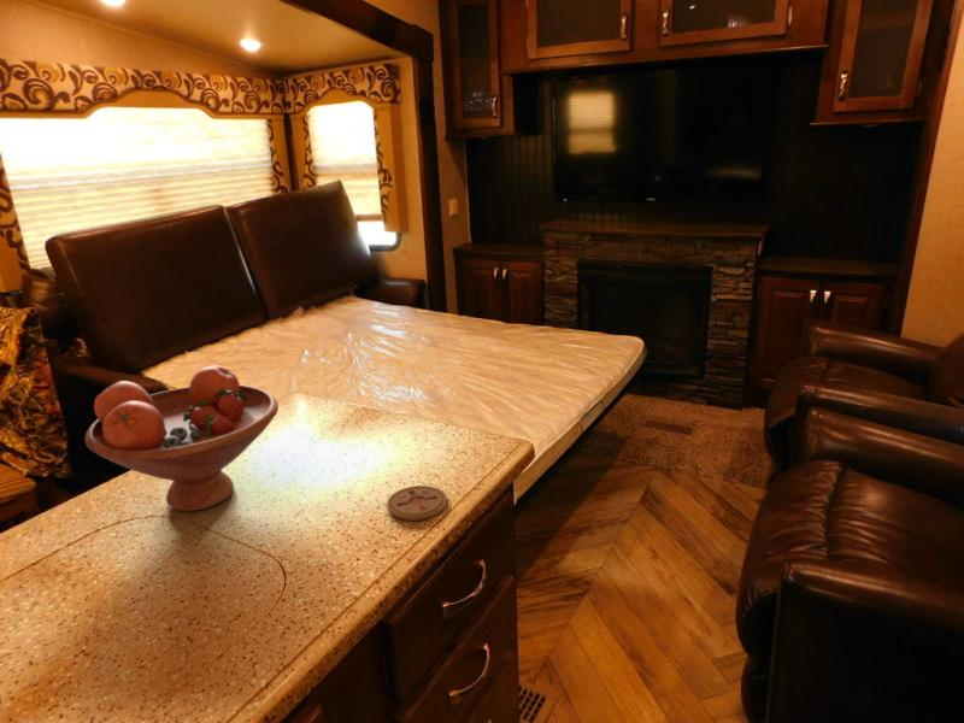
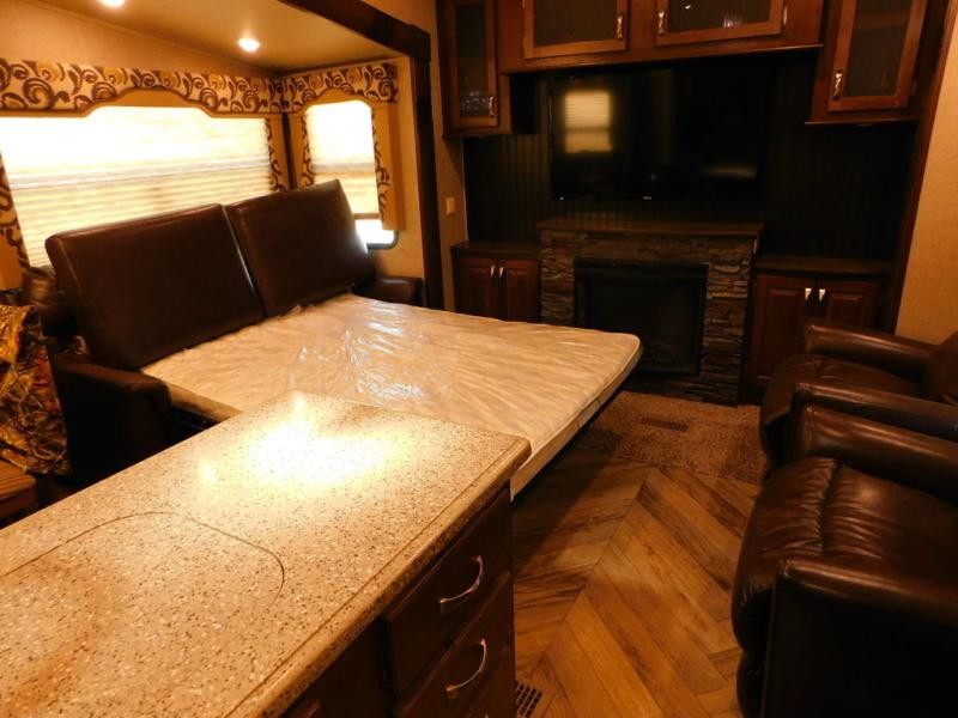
- fruit bowl [84,364,280,512]
- coaster [386,484,448,522]
